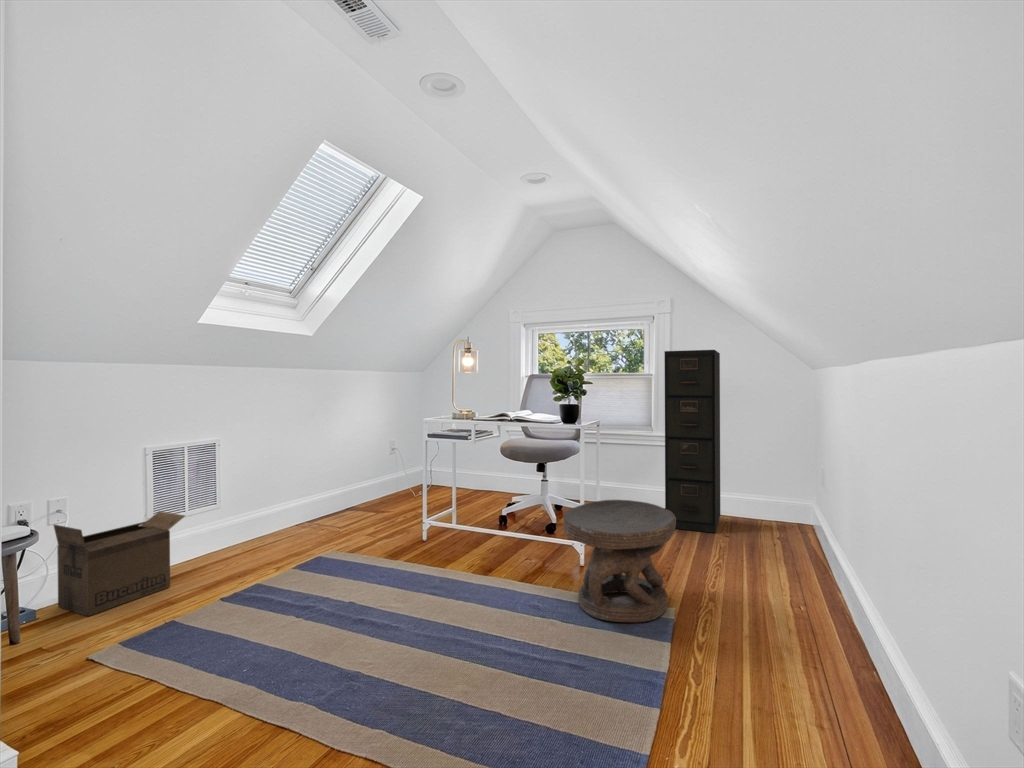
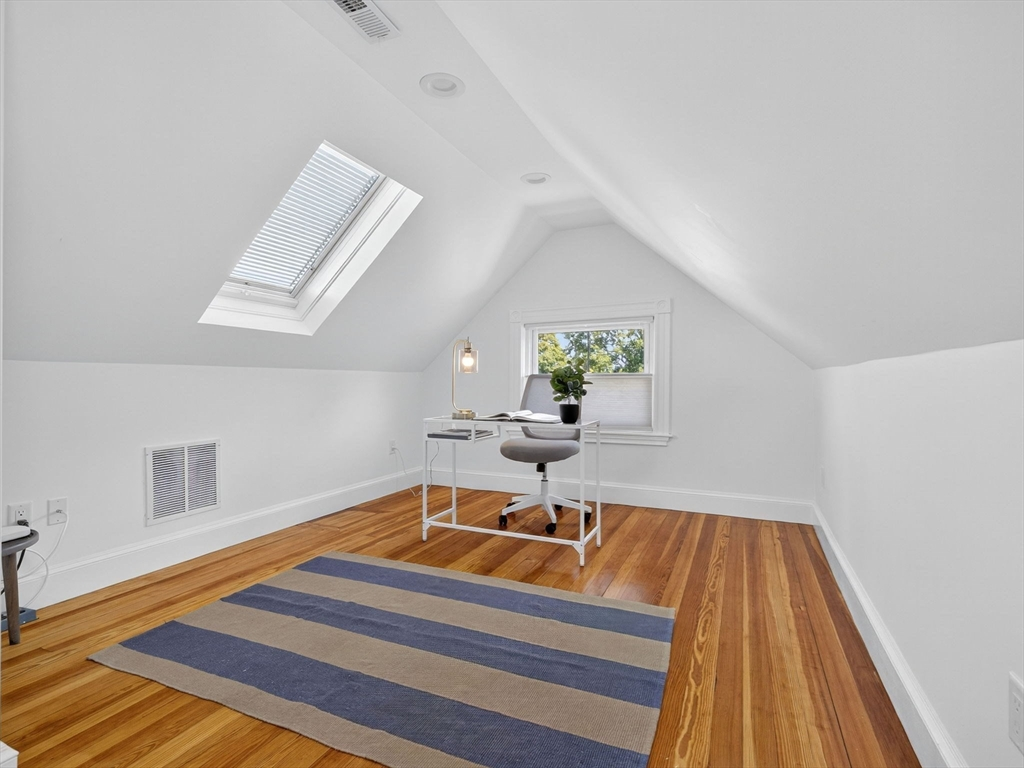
- carved stool [562,499,676,623]
- cardboard box [52,511,187,617]
- filing cabinet [664,349,721,534]
